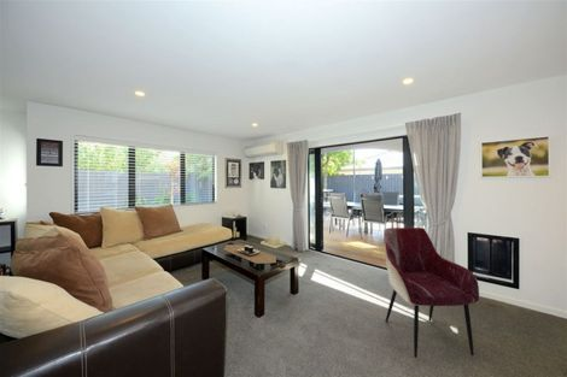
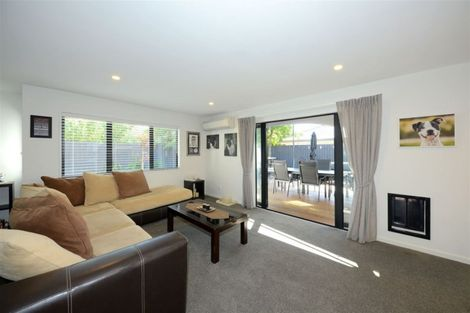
- armchair [384,226,480,359]
